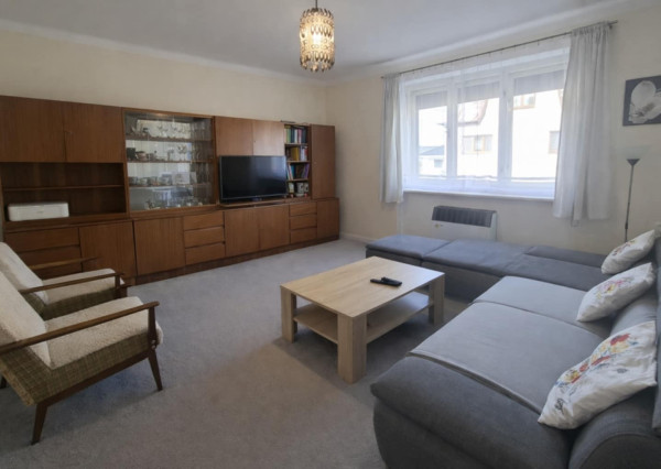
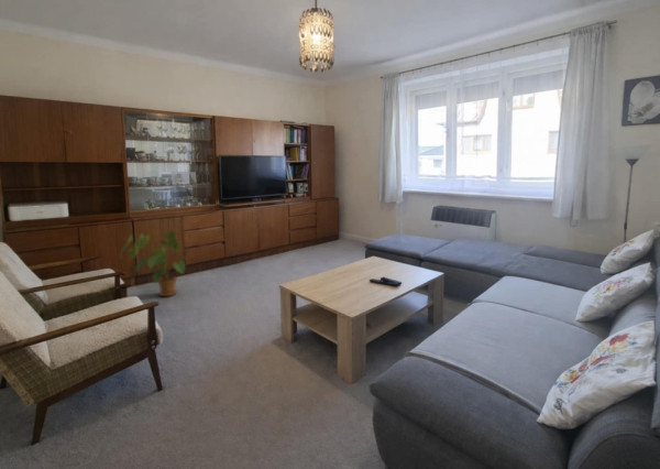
+ house plant [119,230,188,297]
